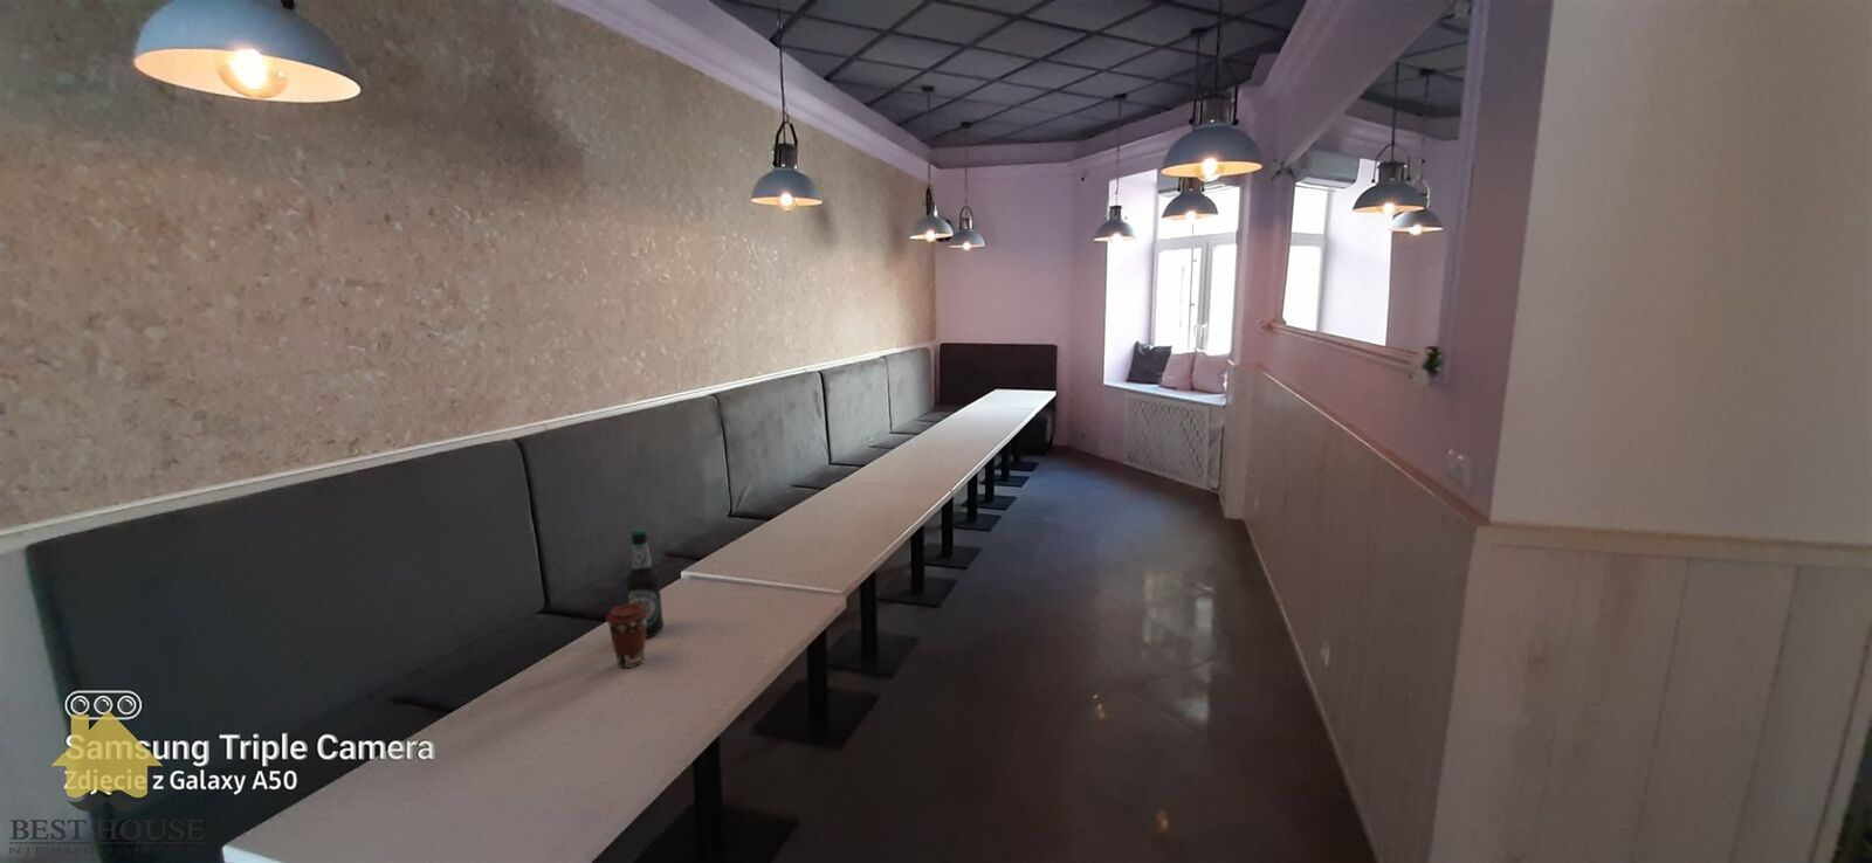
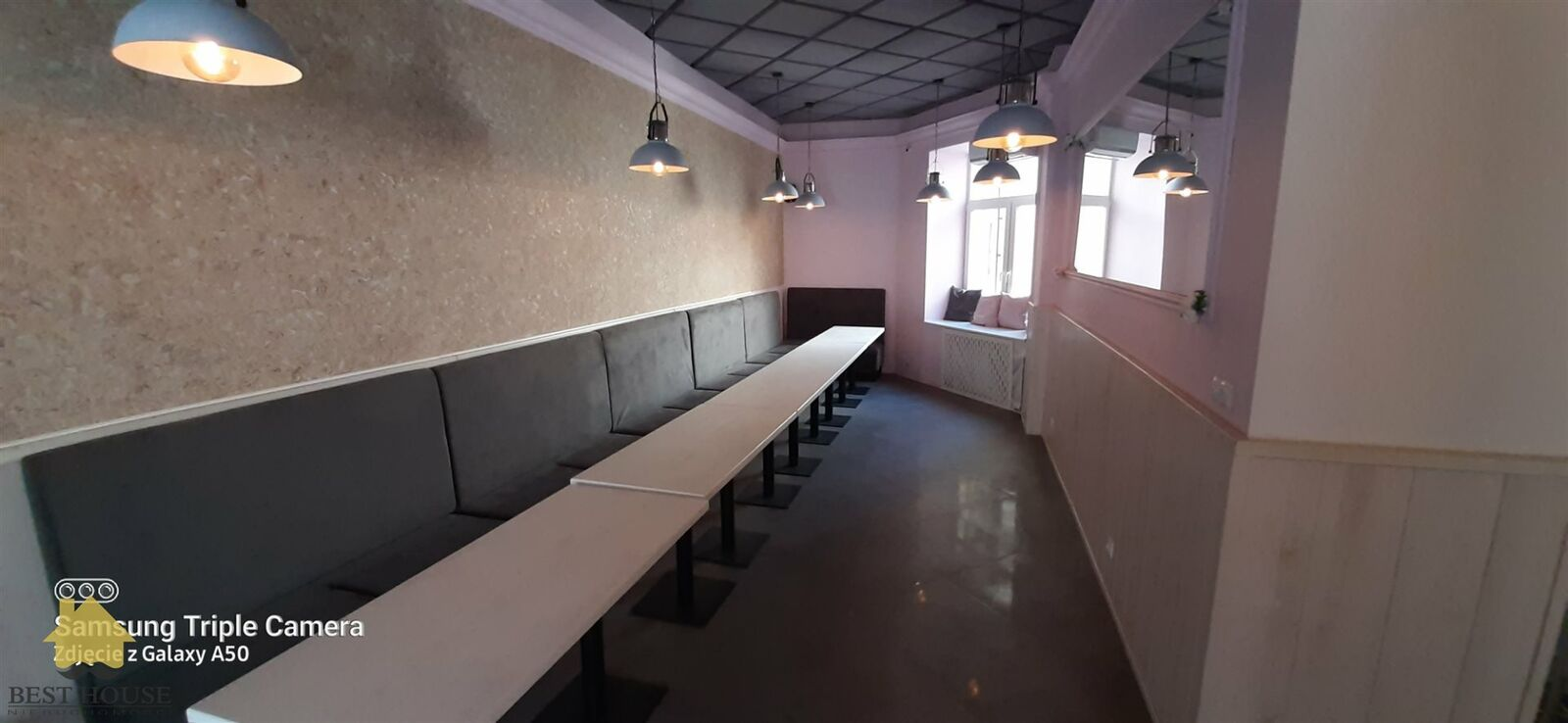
- coffee cup [605,603,648,668]
- bottle [624,528,665,639]
